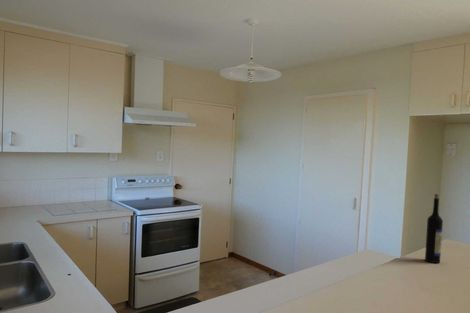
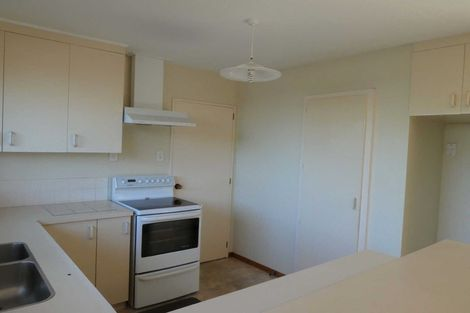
- wine bottle [424,193,444,264]
